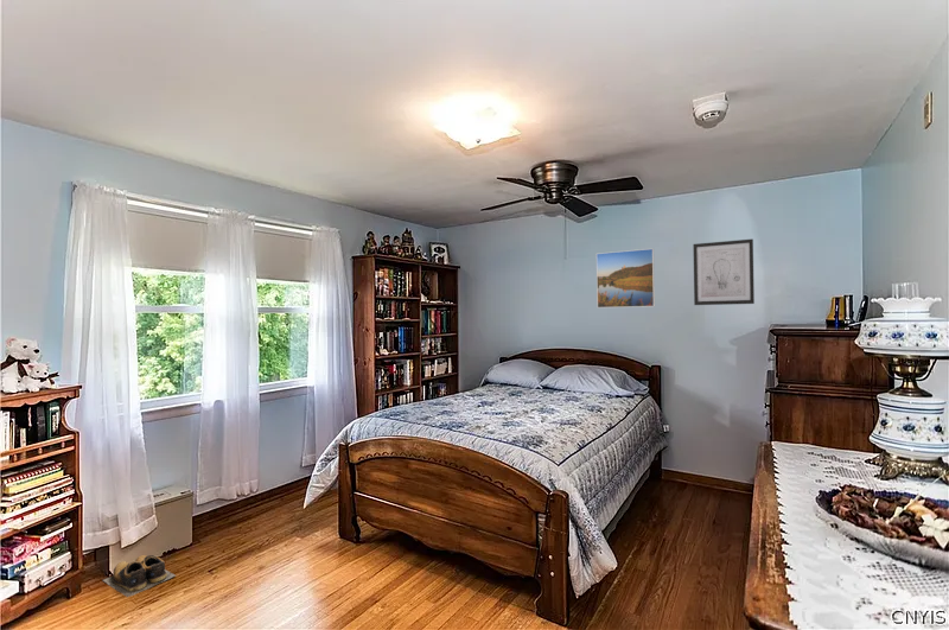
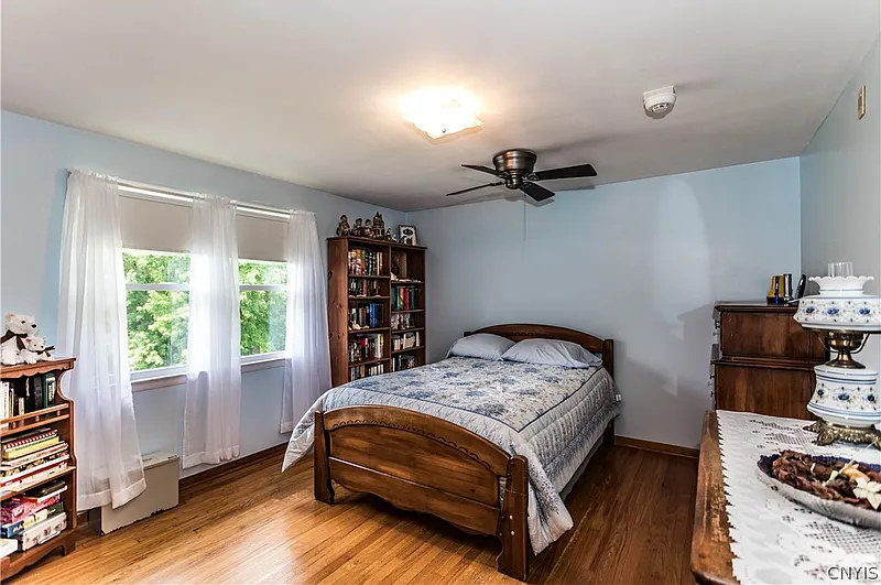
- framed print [595,248,656,308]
- shoes [102,554,176,598]
- wall art [692,238,756,306]
